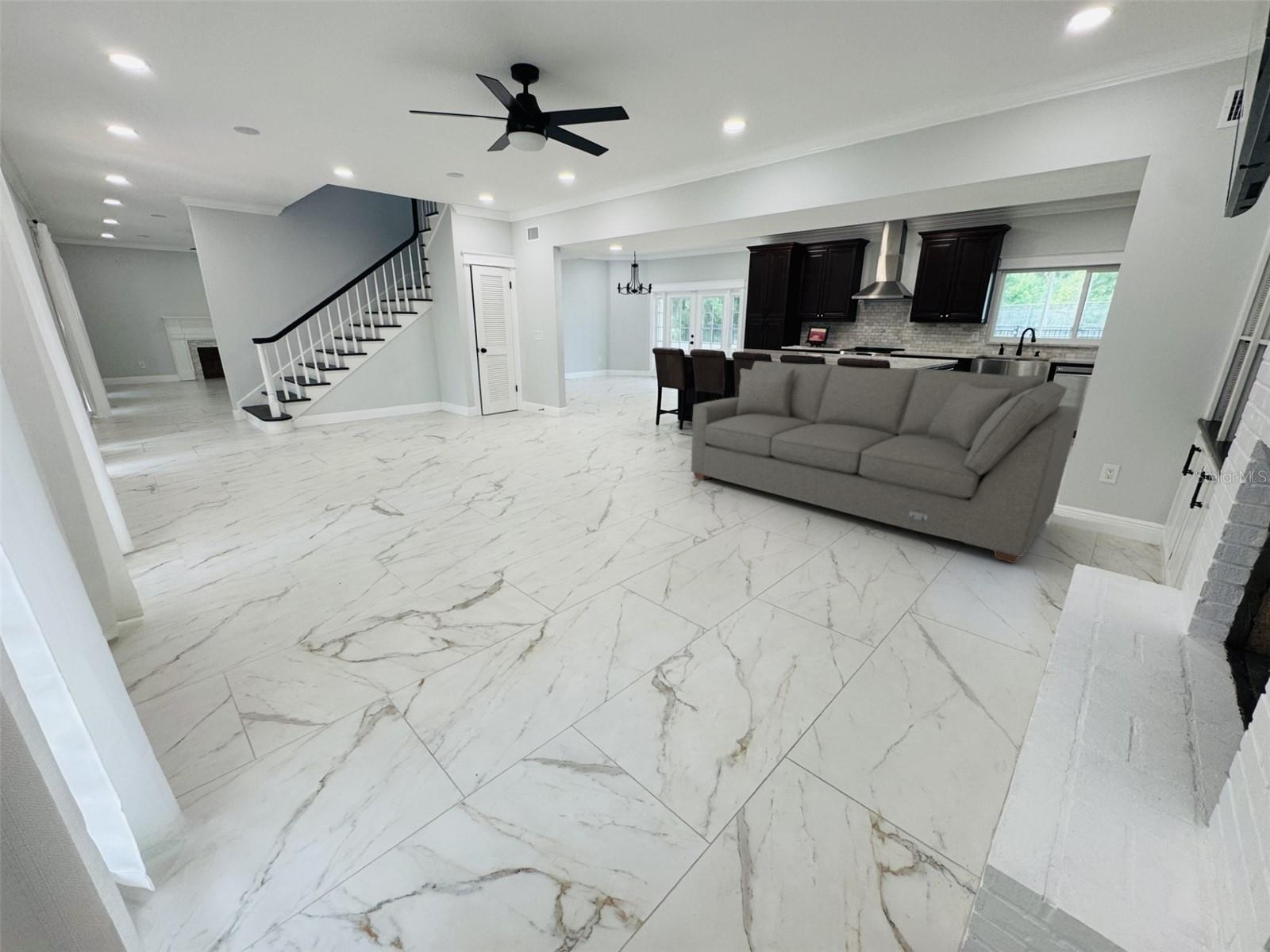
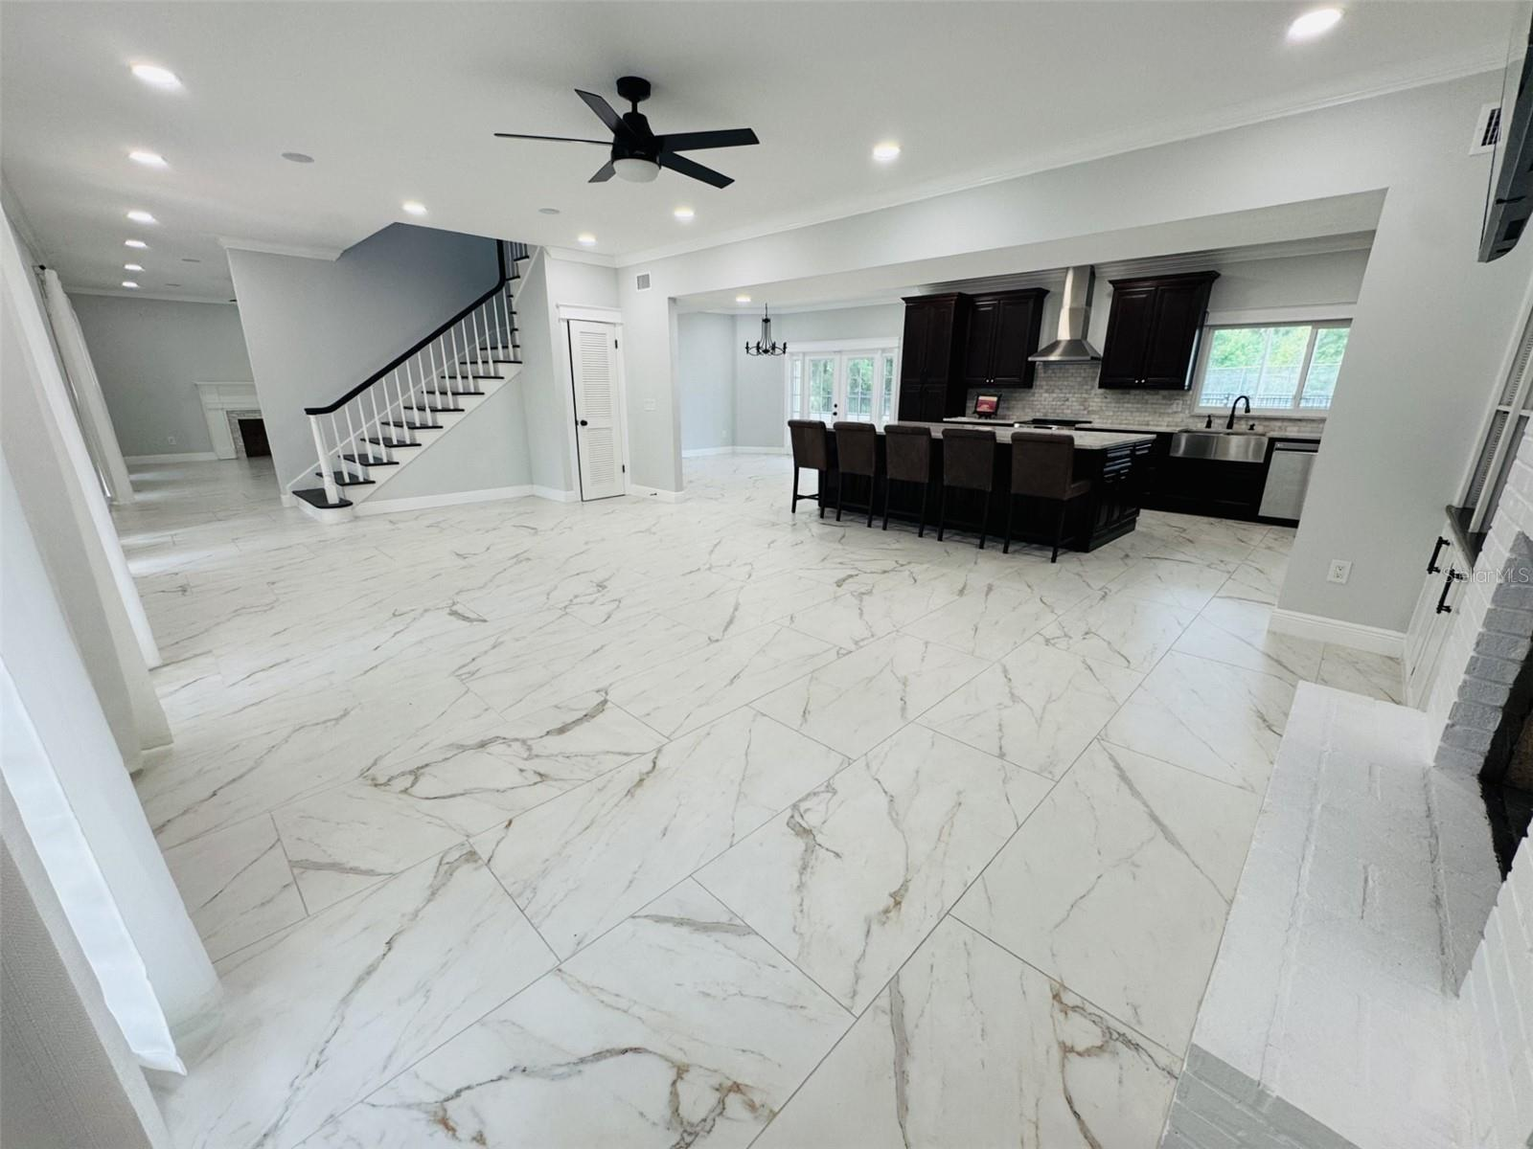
- sofa [691,360,1080,564]
